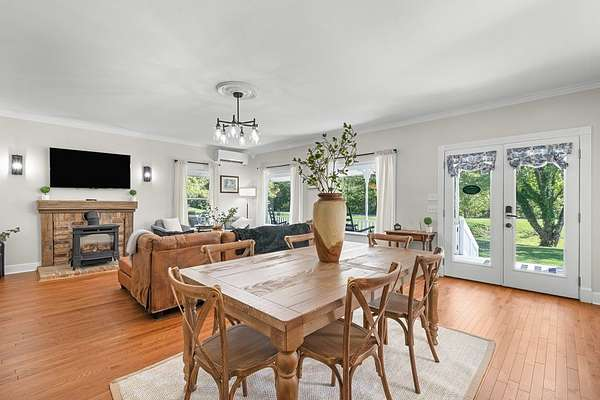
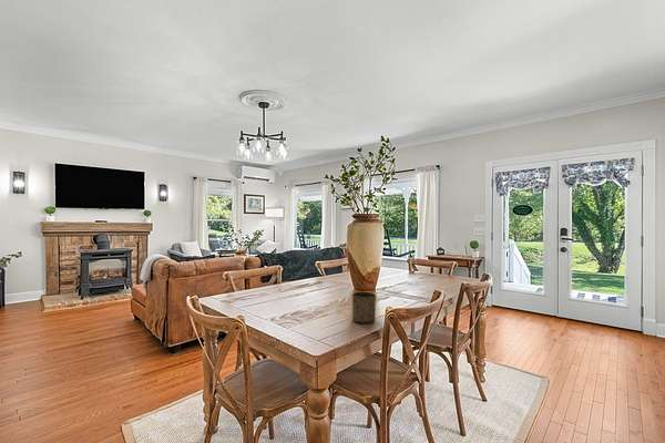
+ cup [351,291,377,324]
